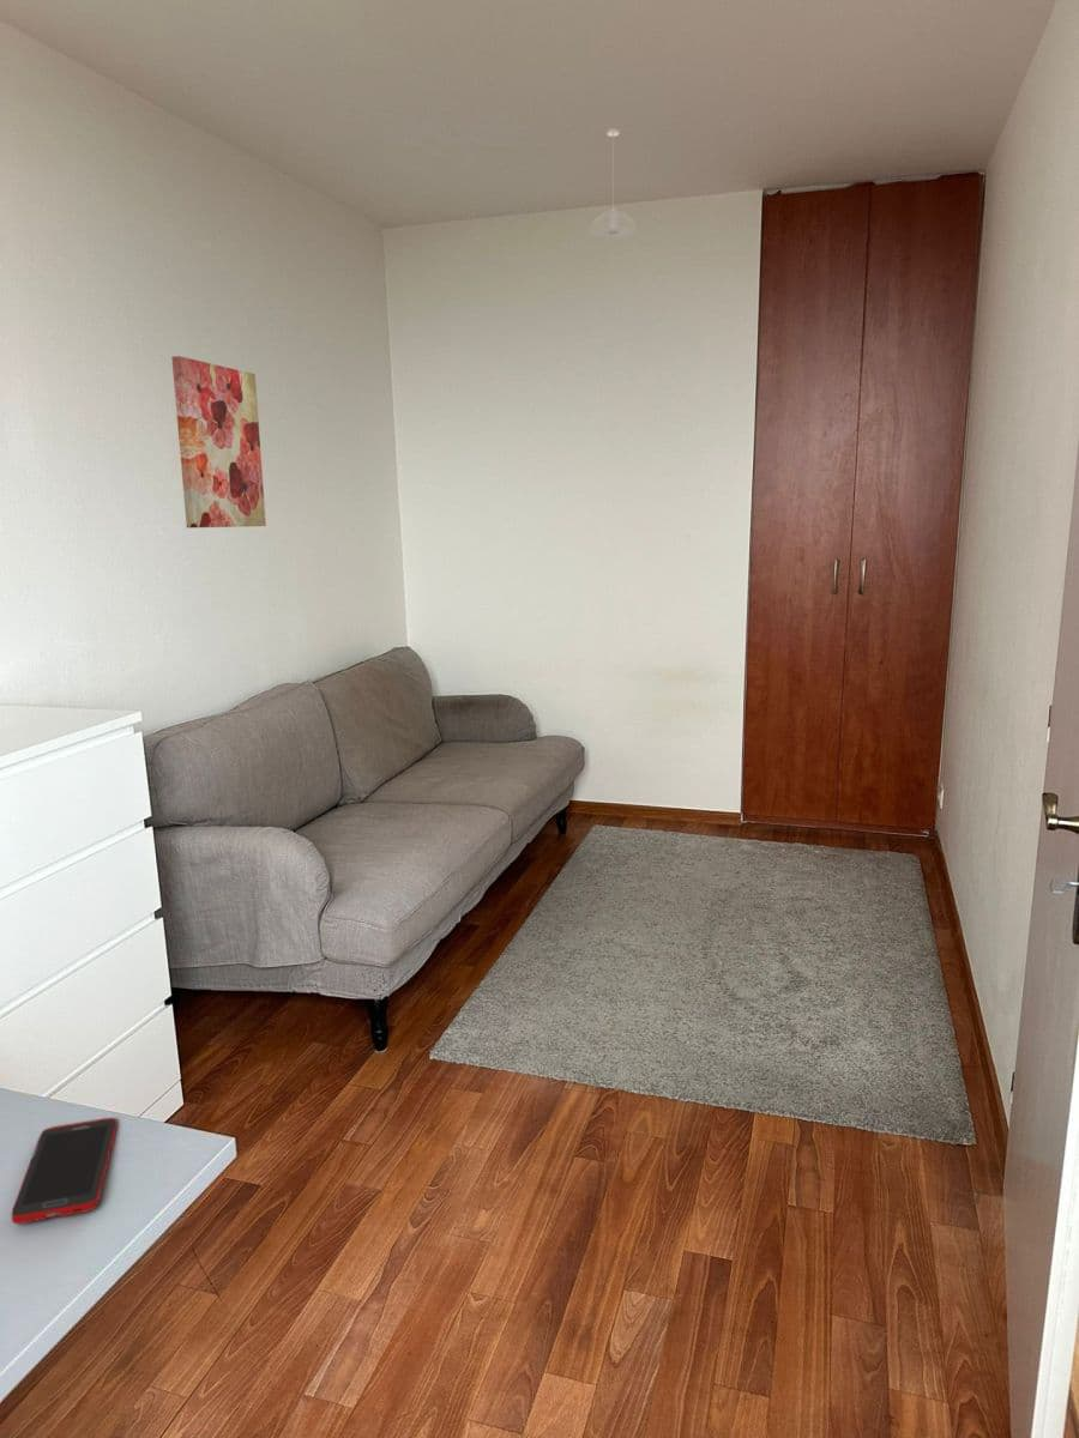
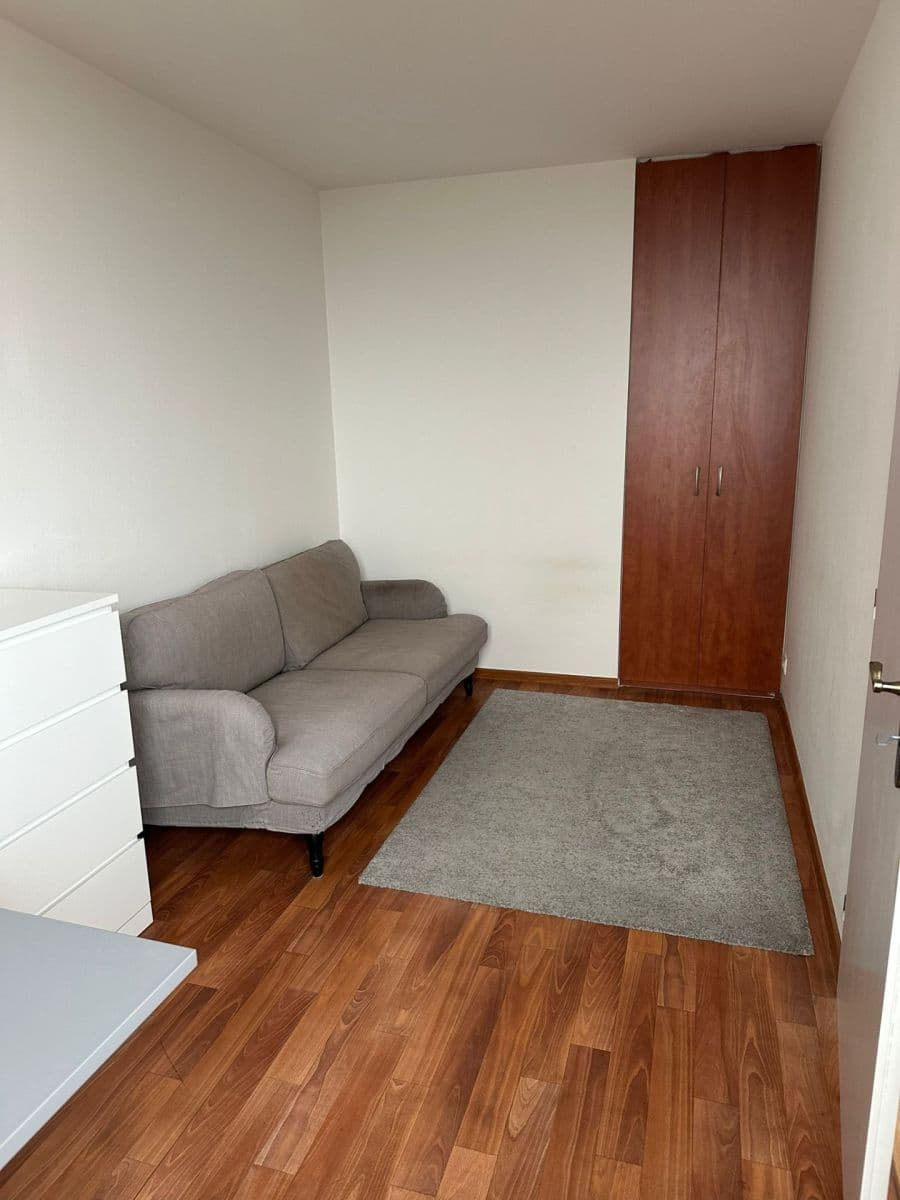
- wall art [170,355,267,528]
- cell phone [10,1117,119,1225]
- pendant light [589,127,638,238]
